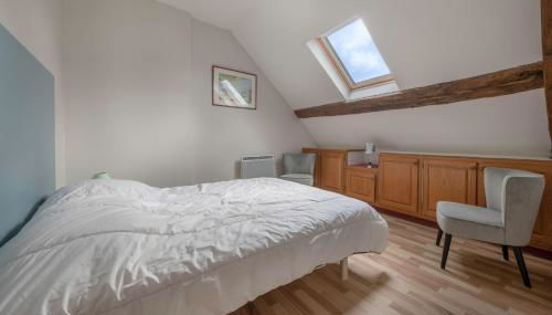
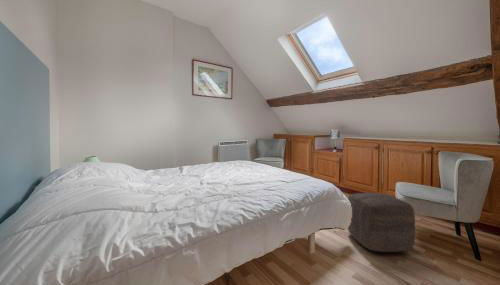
+ ottoman [347,192,416,253]
